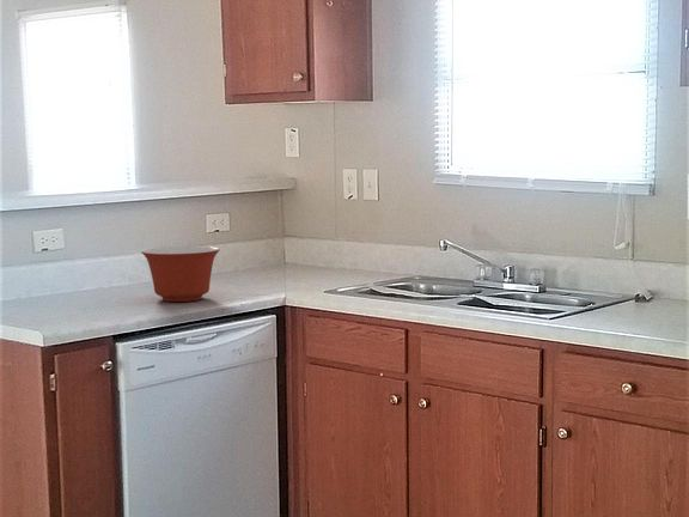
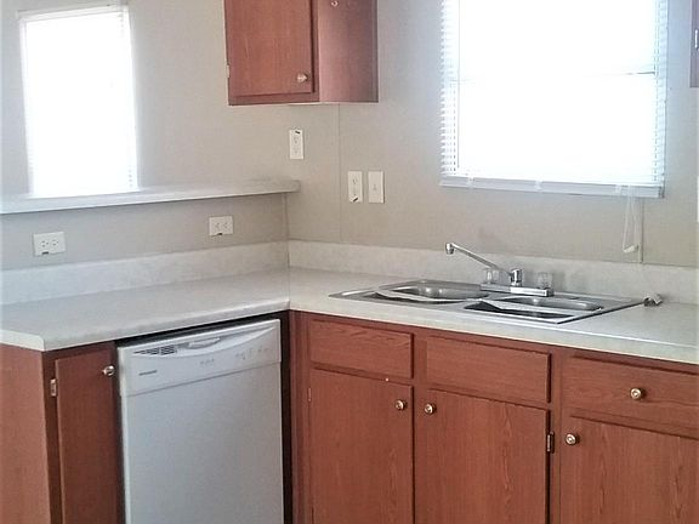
- mixing bowl [140,245,220,303]
